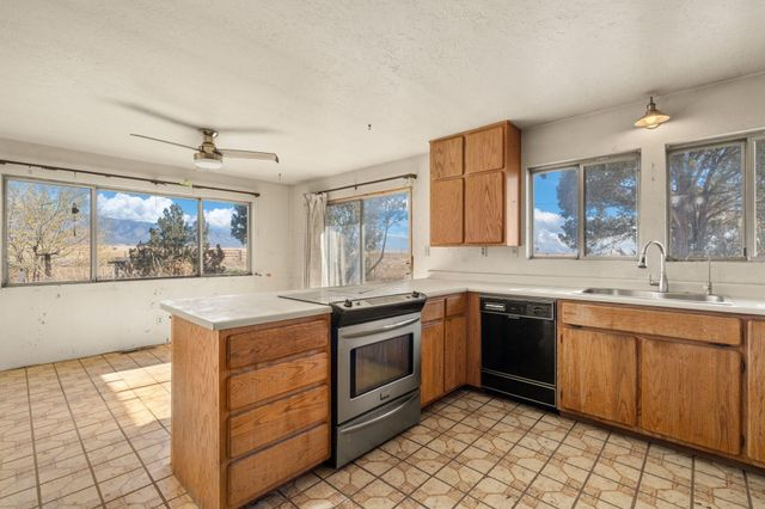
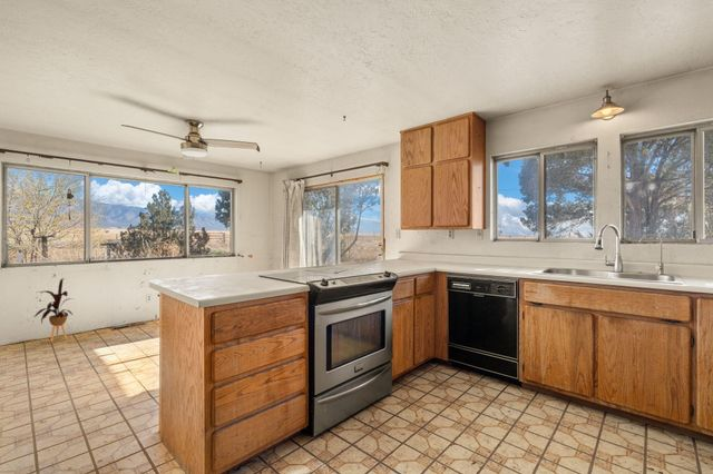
+ house plant [33,277,74,344]
